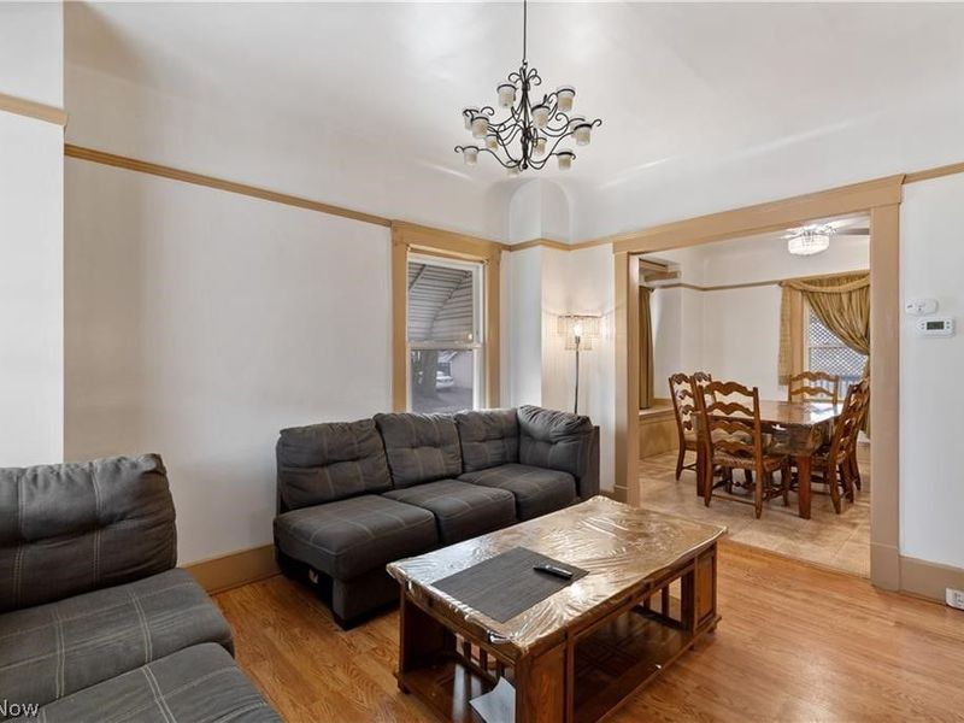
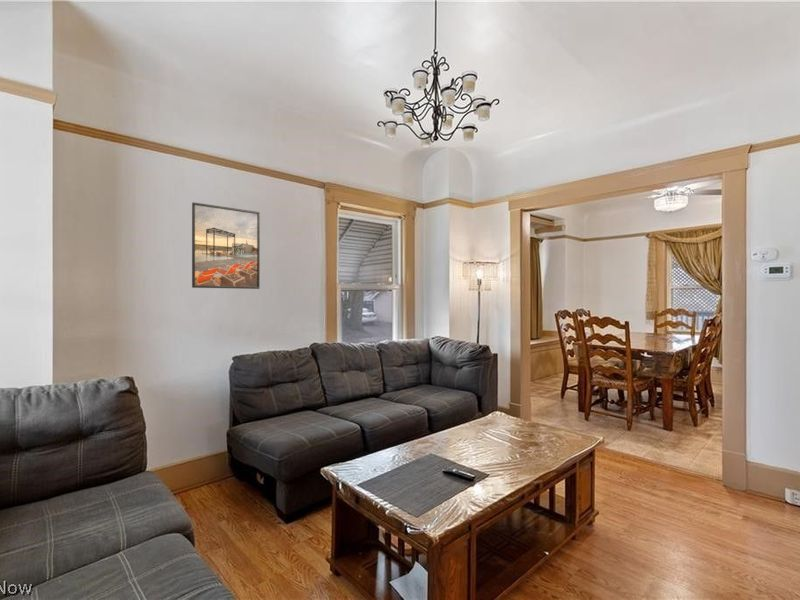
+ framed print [191,201,261,290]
